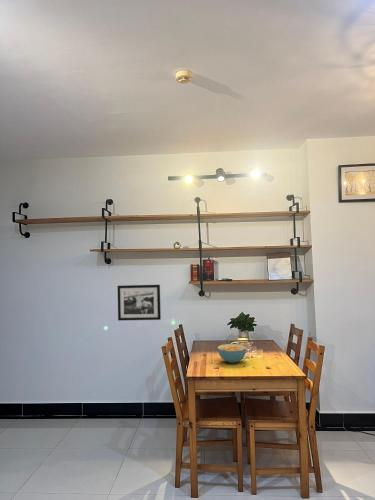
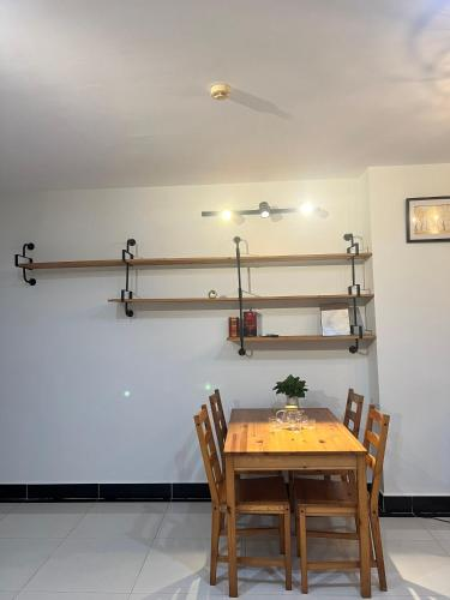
- picture frame [117,284,162,322]
- cereal bowl [217,343,247,364]
